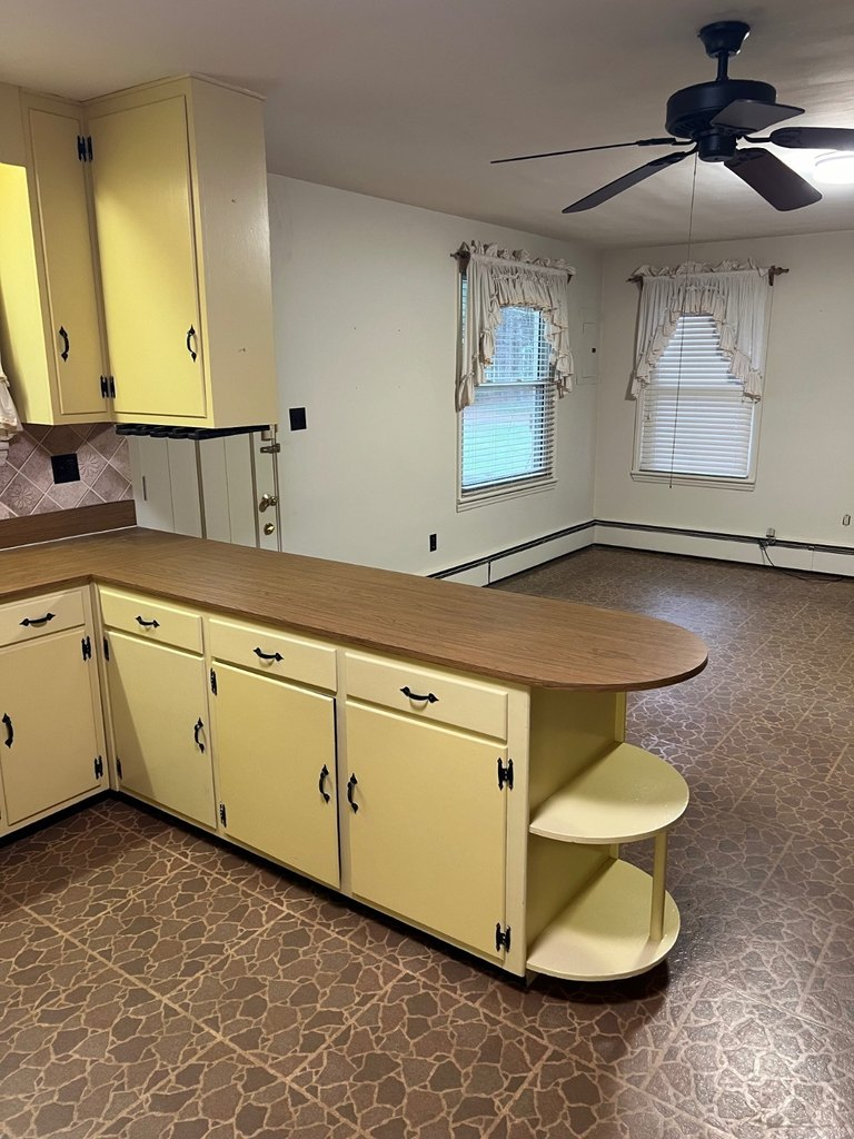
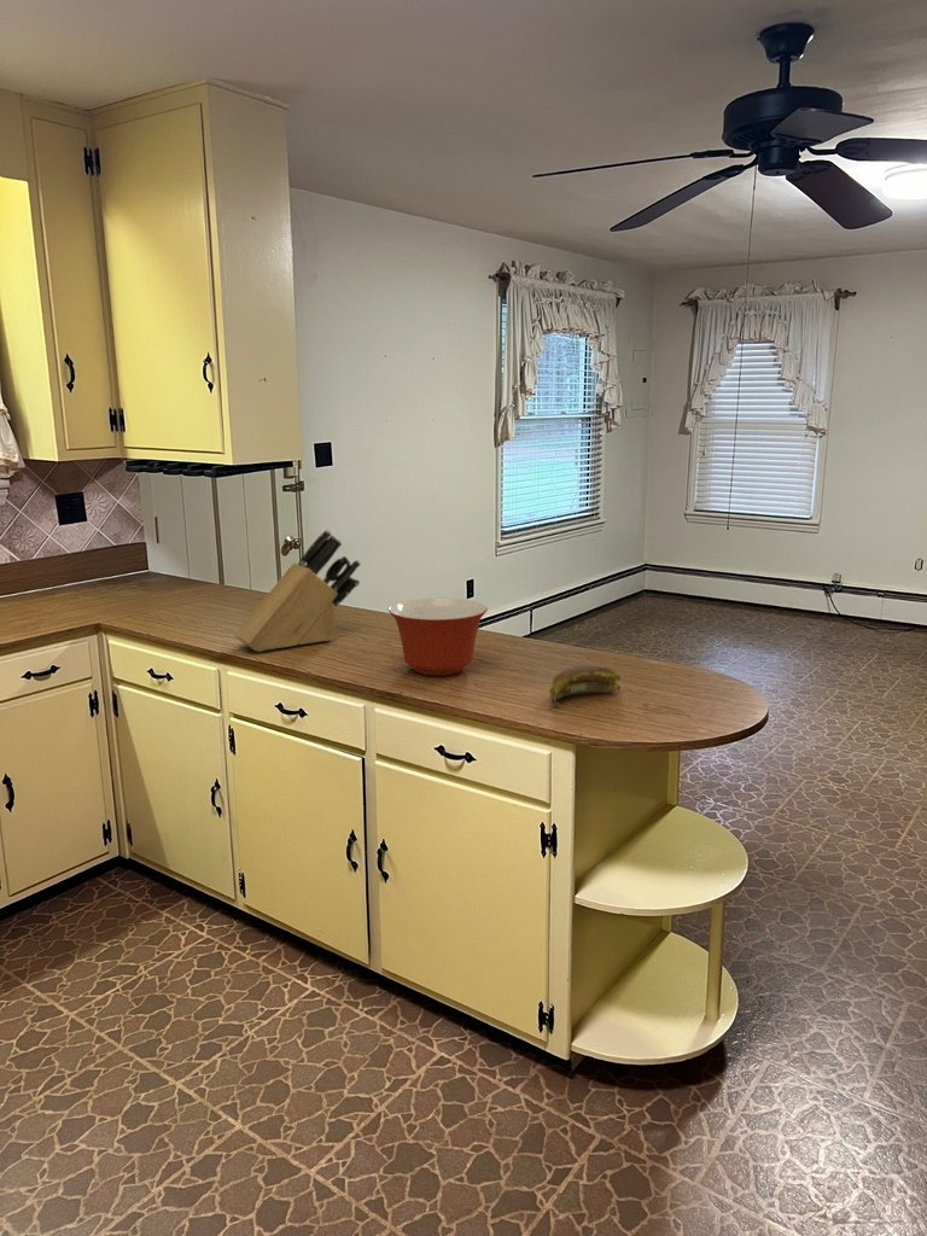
+ knife block [233,529,362,653]
+ mixing bowl [387,596,489,676]
+ banana [548,664,622,707]
